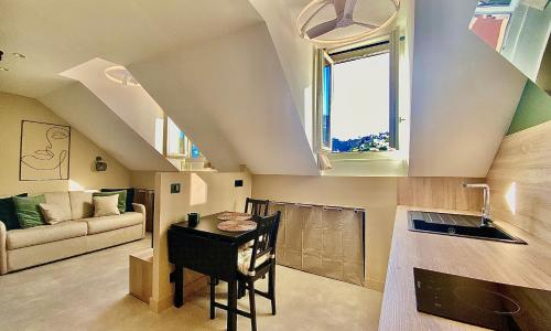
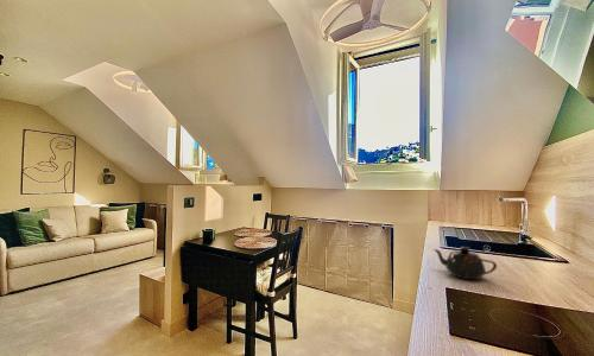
+ teapot [432,246,498,280]
